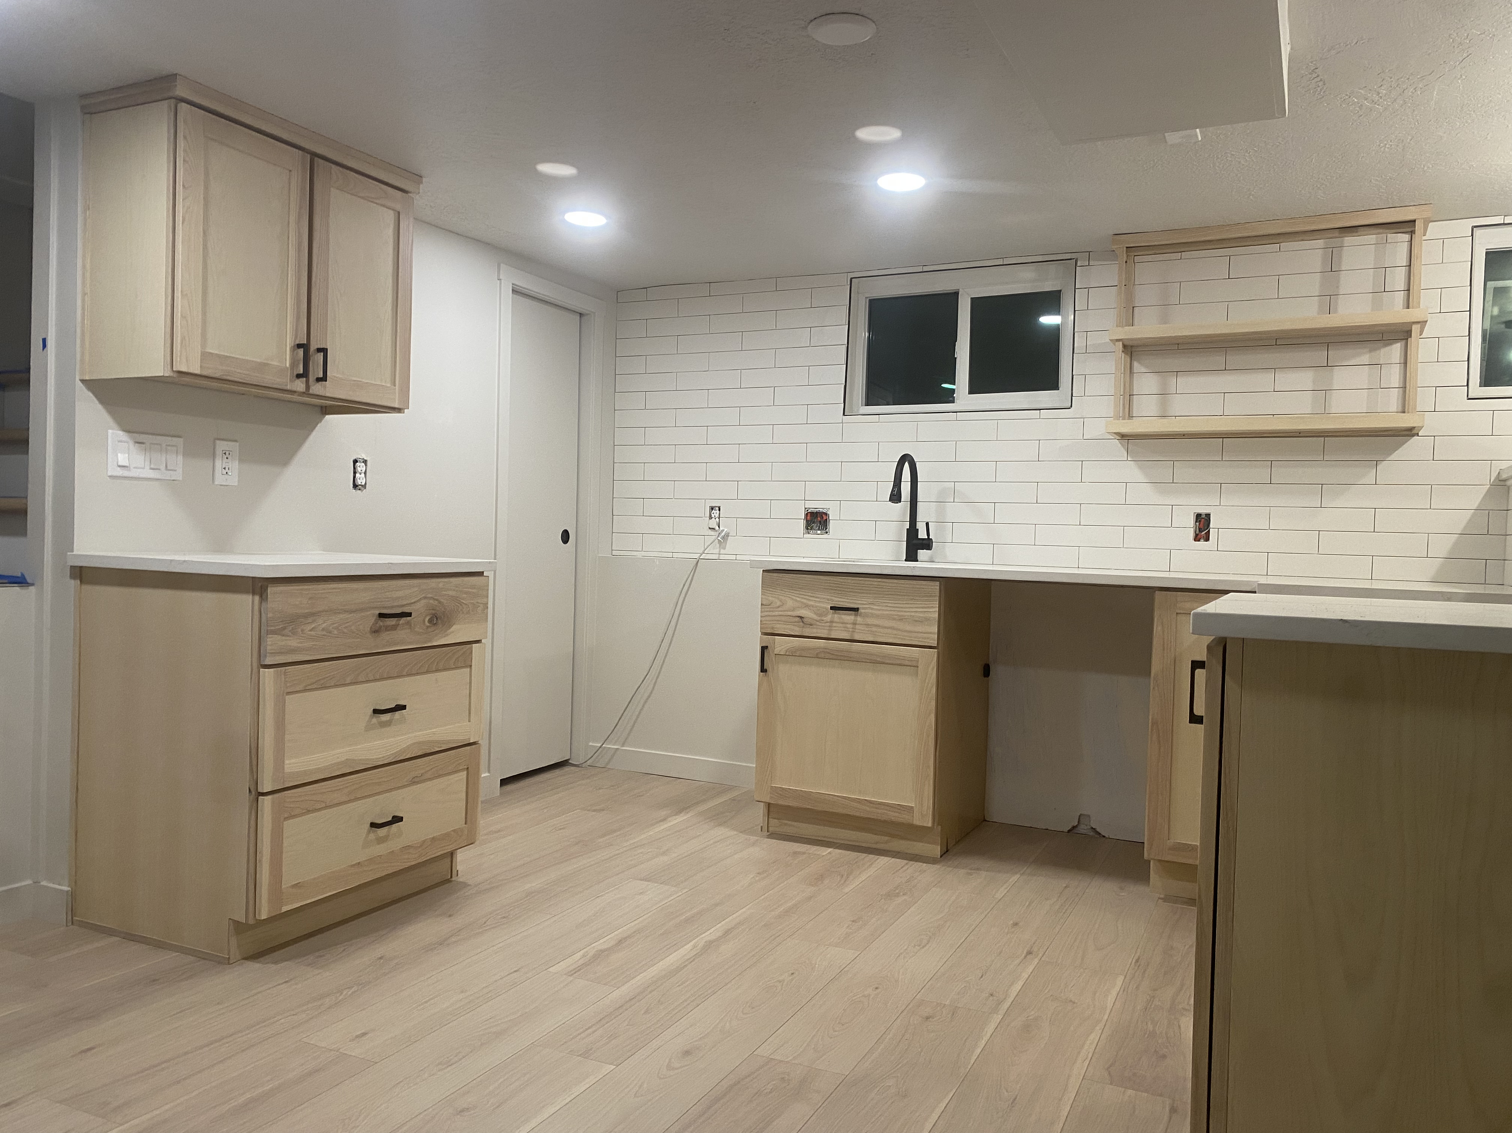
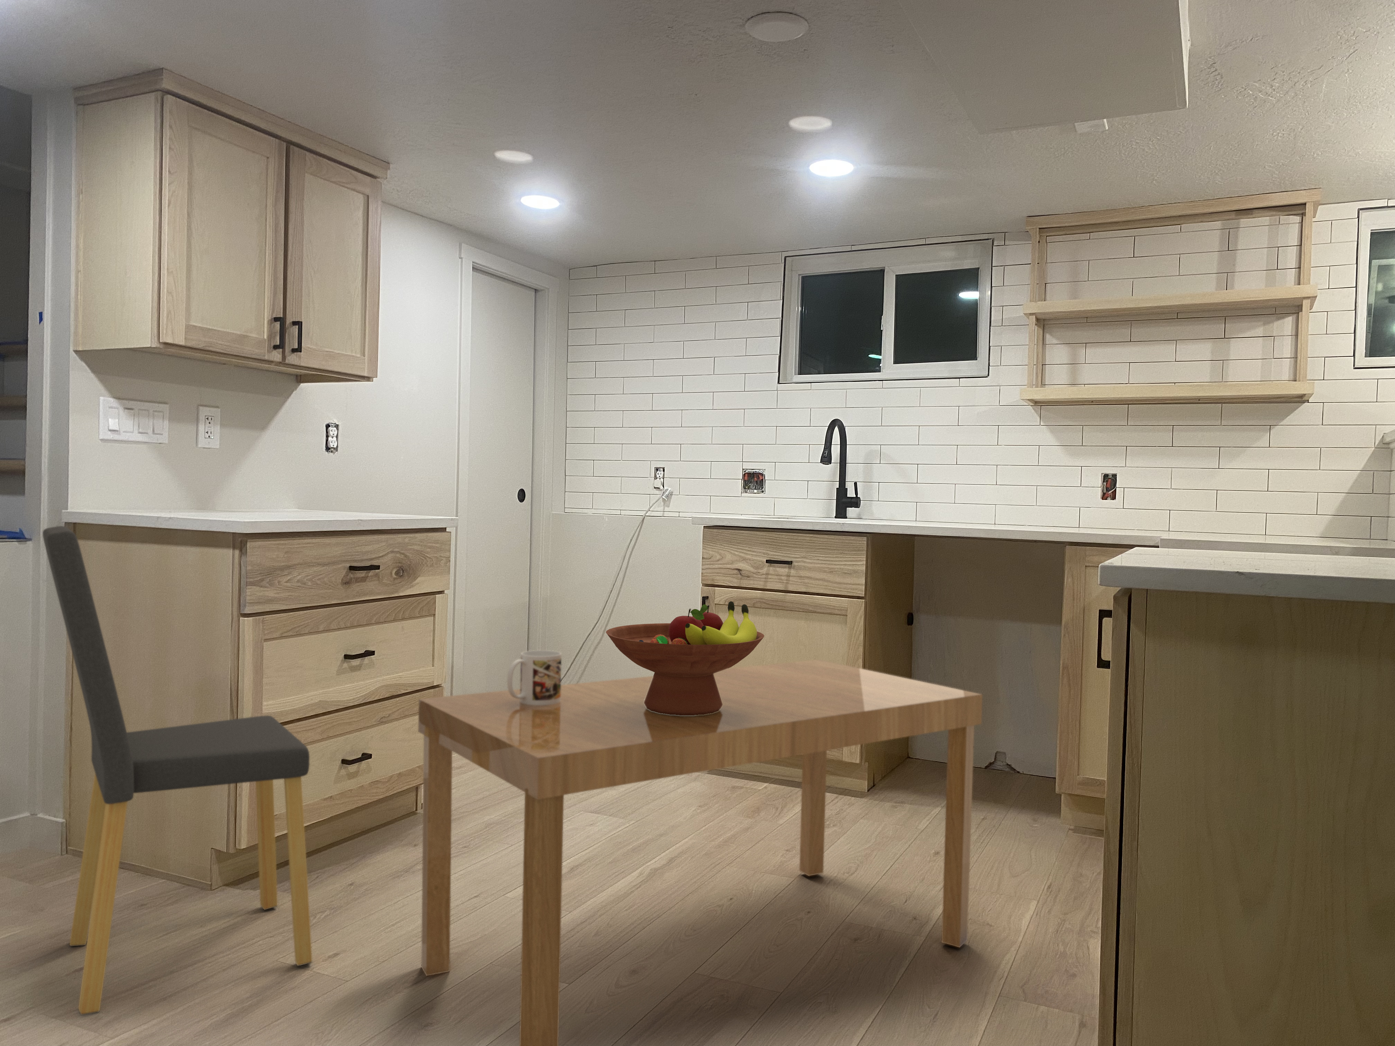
+ dining chair [42,525,312,1015]
+ dining table [417,659,983,1046]
+ mug [506,650,562,705]
+ fruit bowl [605,601,765,715]
